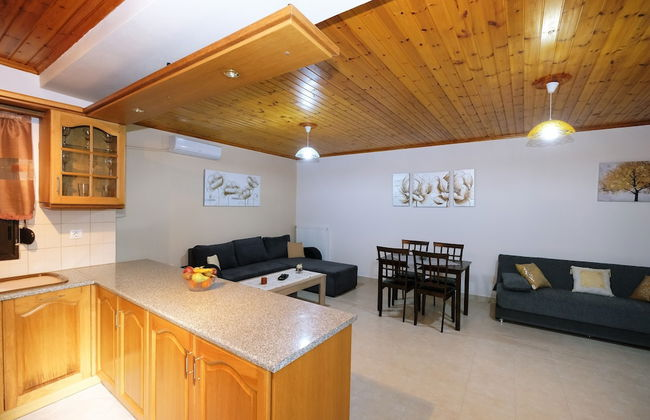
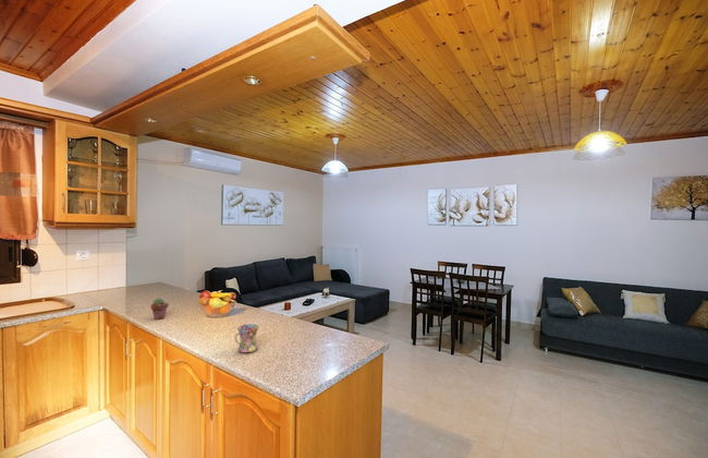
+ potted succulent [150,298,170,321]
+ mug [234,323,260,353]
